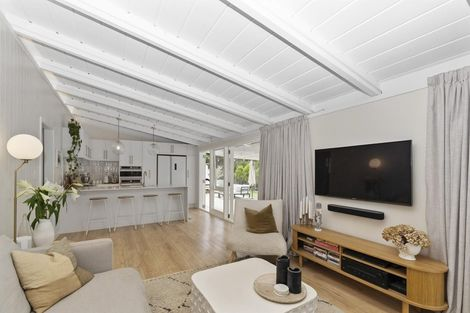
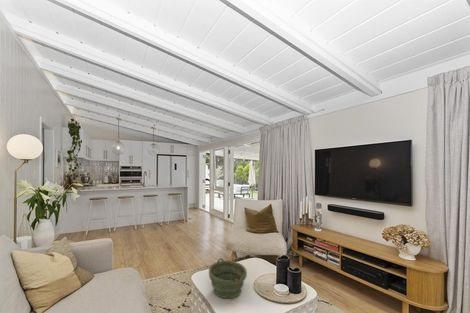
+ bowl [208,258,248,299]
